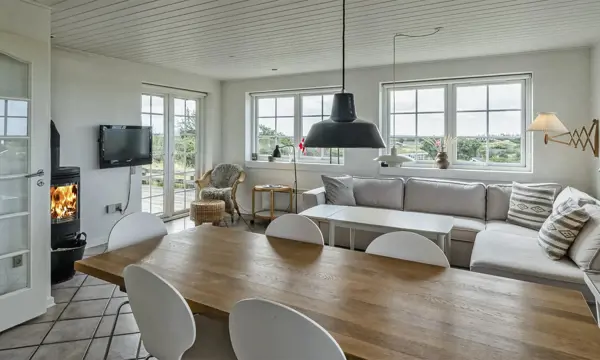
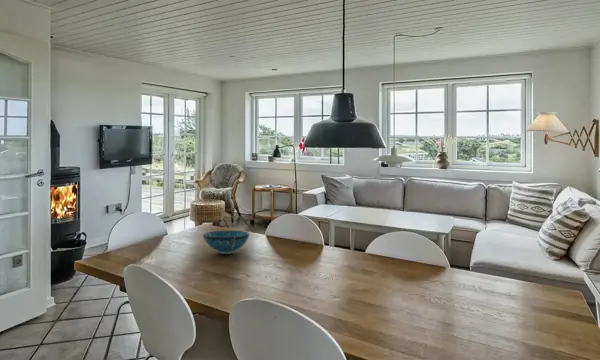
+ decorative bowl [202,230,250,255]
